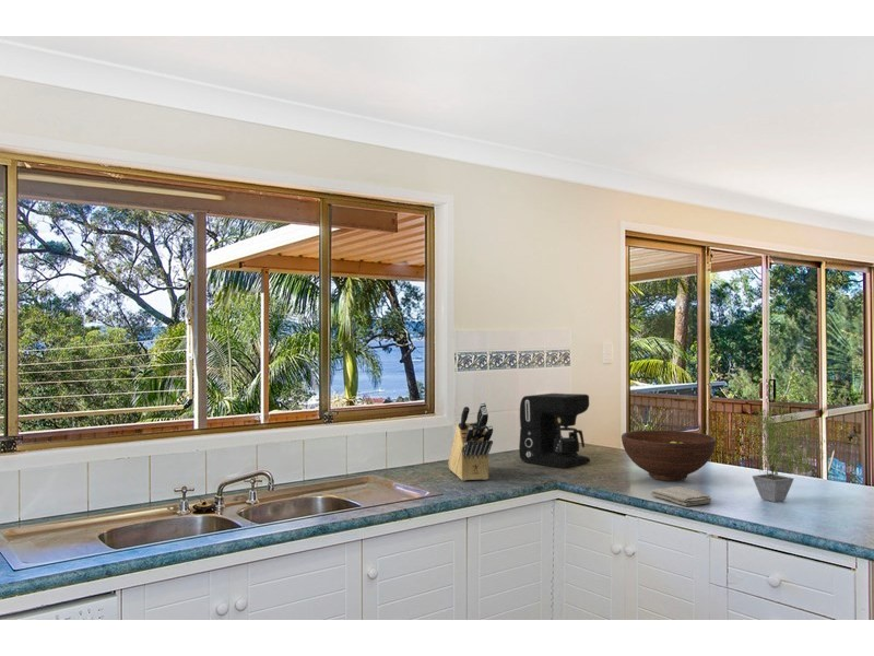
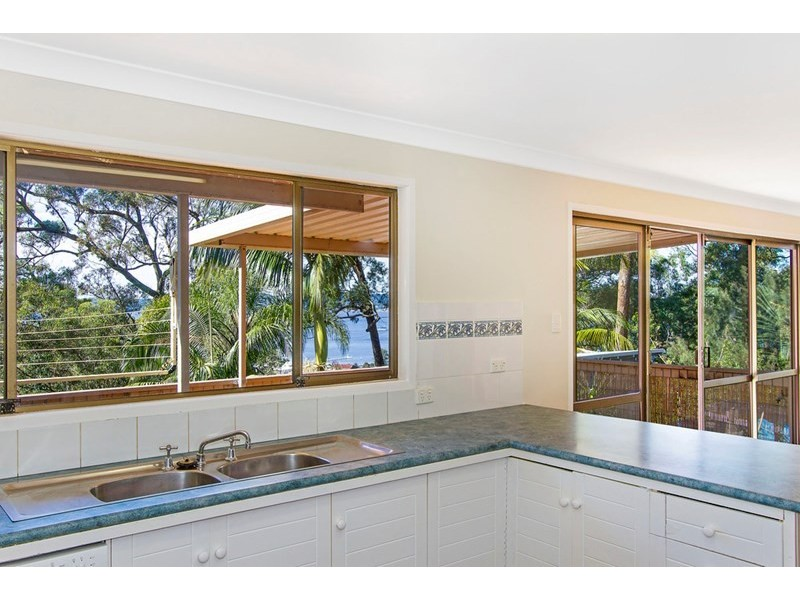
- knife block [447,401,494,482]
- washcloth [650,485,713,507]
- potted plant [737,397,826,503]
- fruit bowl [621,430,717,482]
- coffee maker [518,393,591,469]
